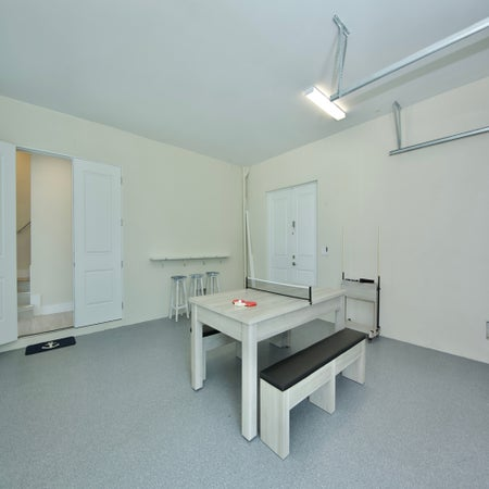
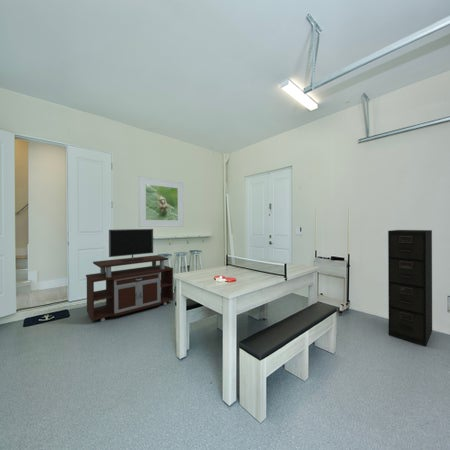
+ filing cabinet [387,229,433,347]
+ tv stand [85,228,174,323]
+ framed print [137,176,184,228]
